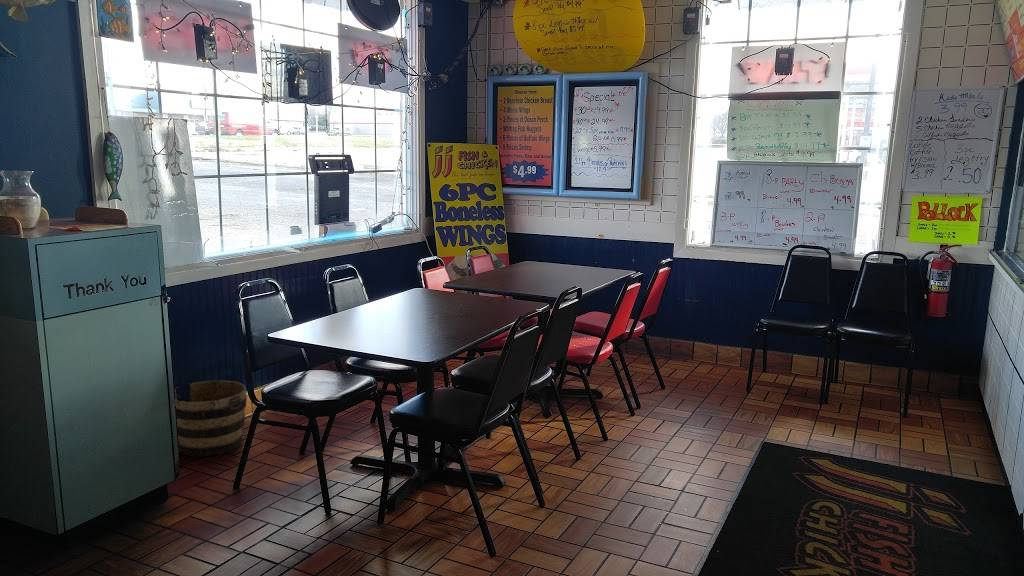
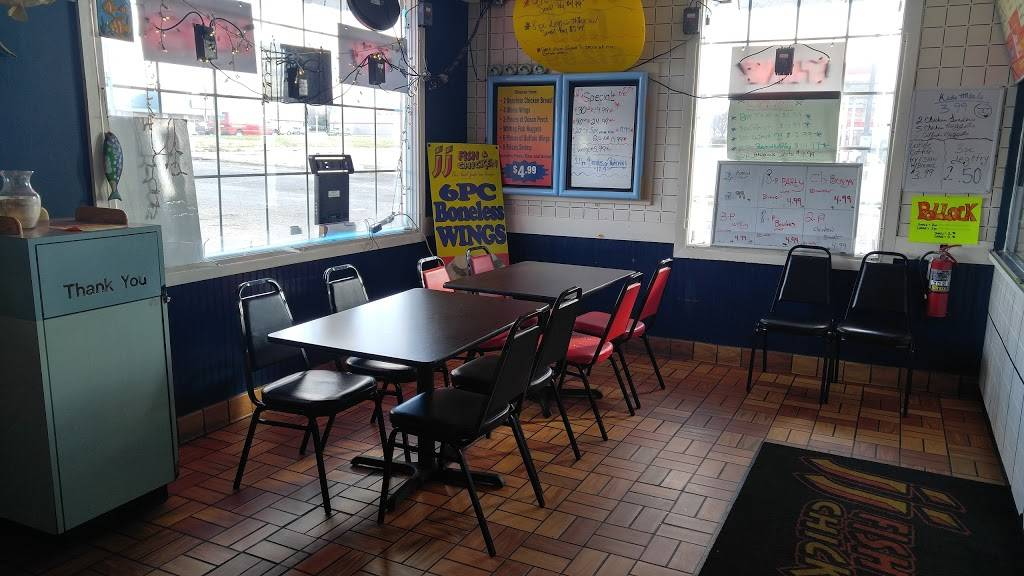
- bucket [174,380,248,457]
